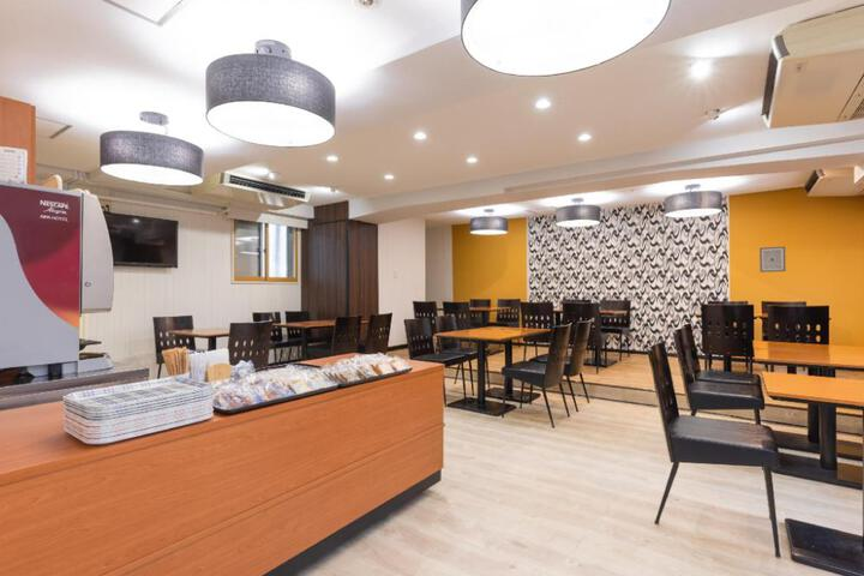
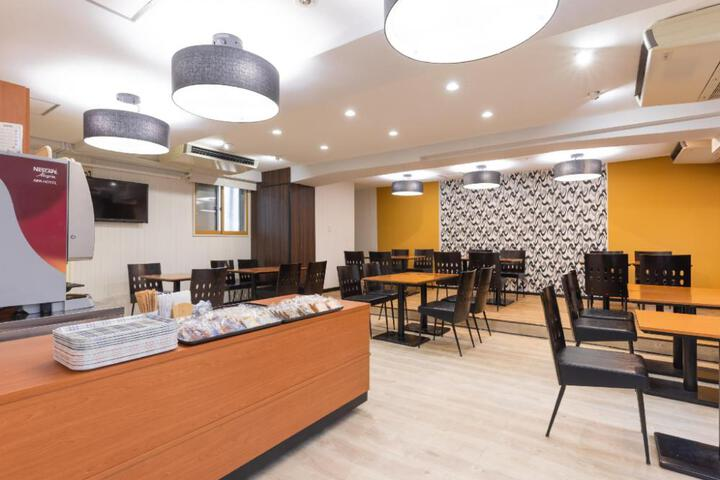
- wall art [758,245,787,274]
